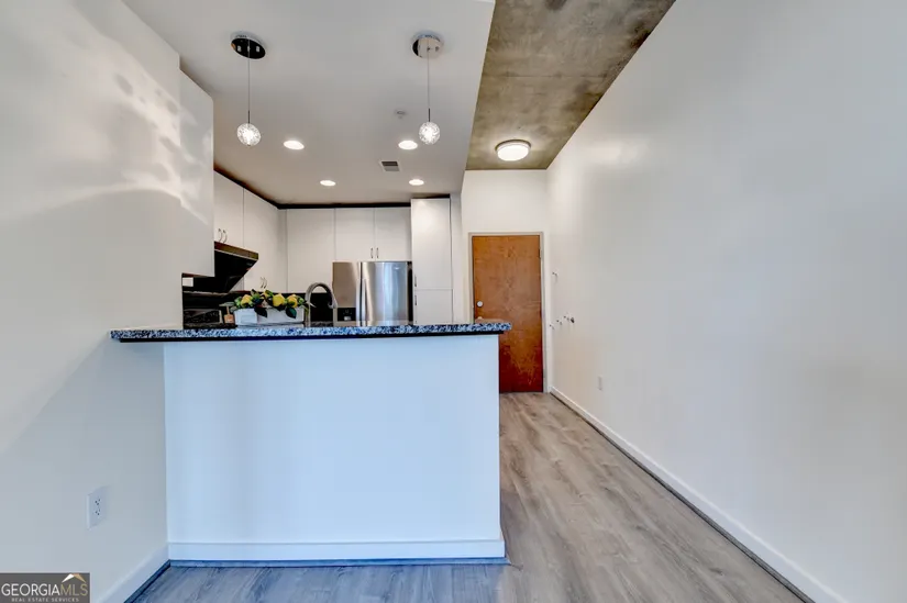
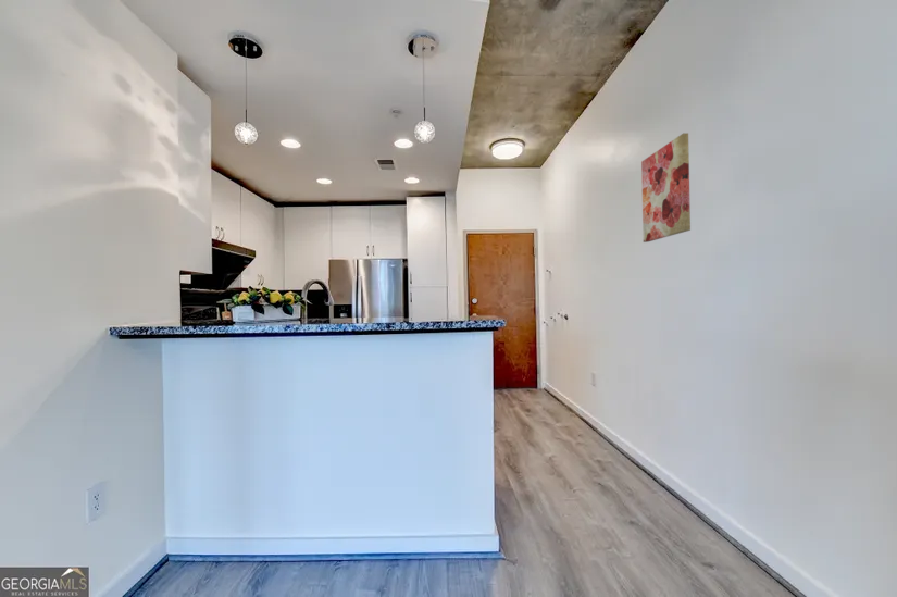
+ wall art [640,132,692,244]
